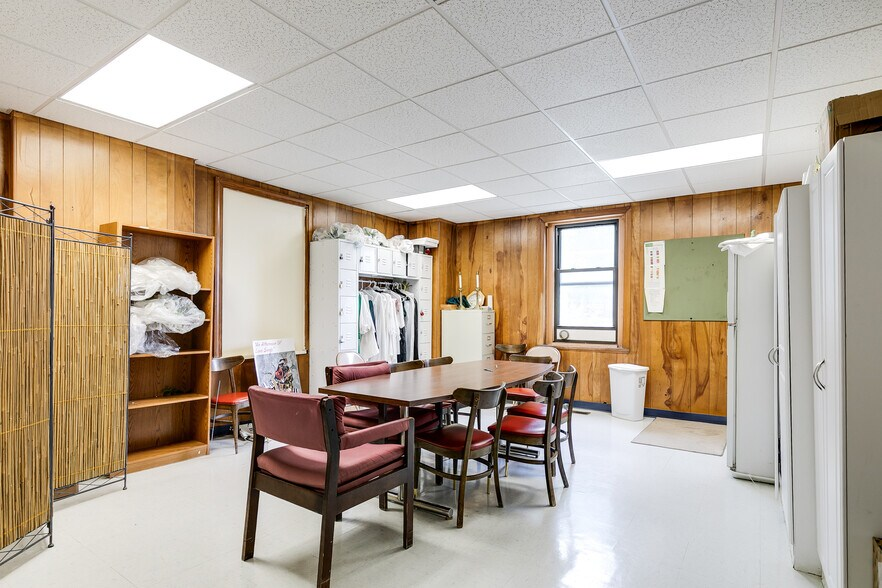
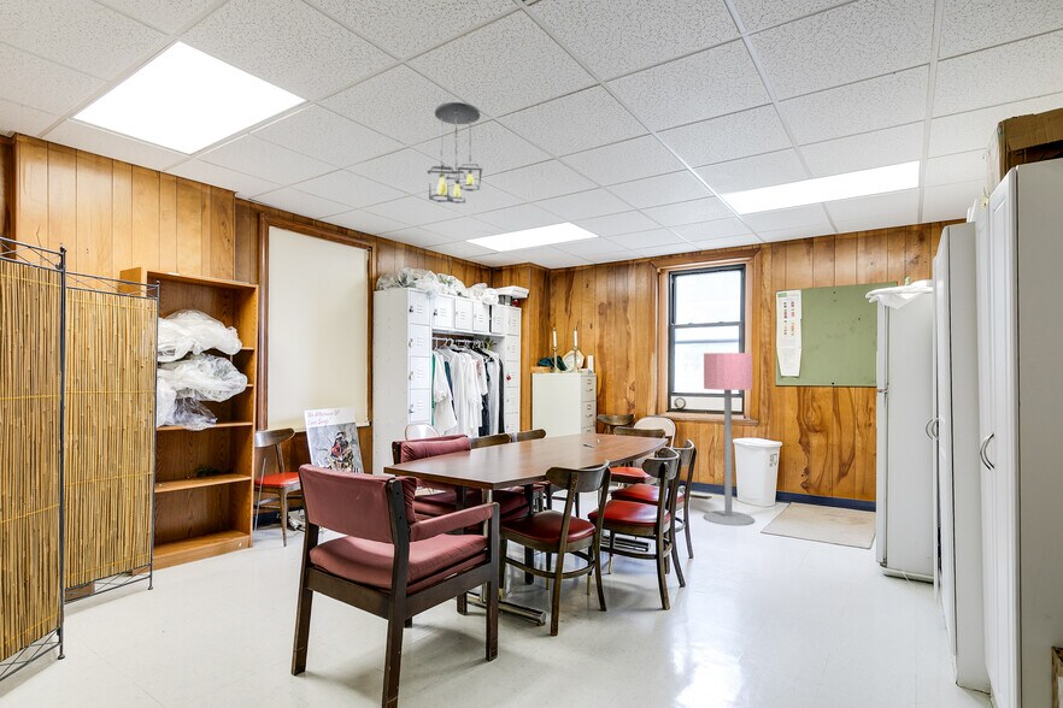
+ ceiling light fixture [425,101,484,205]
+ floor lamp [703,352,756,527]
